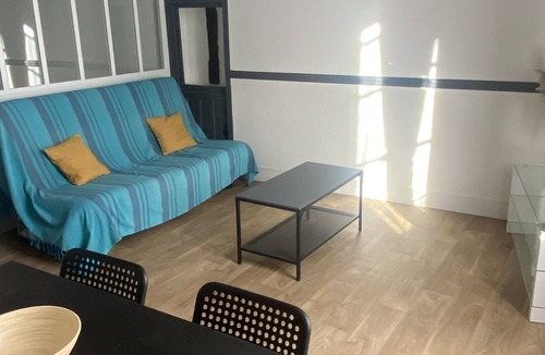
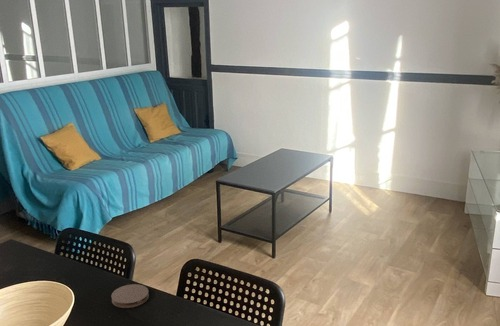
+ coaster [110,283,150,309]
